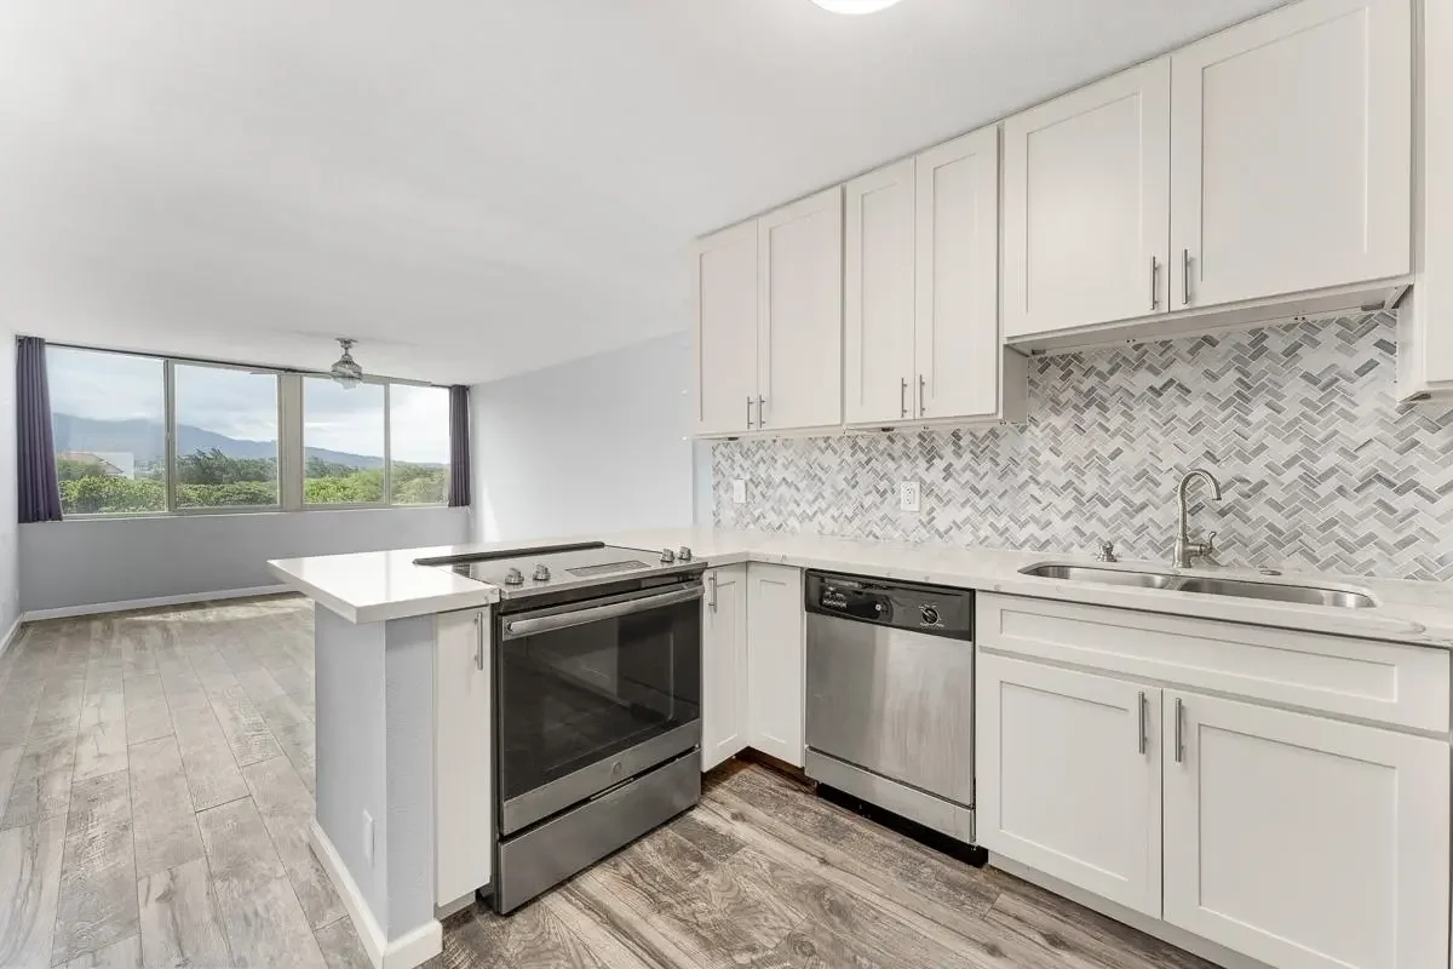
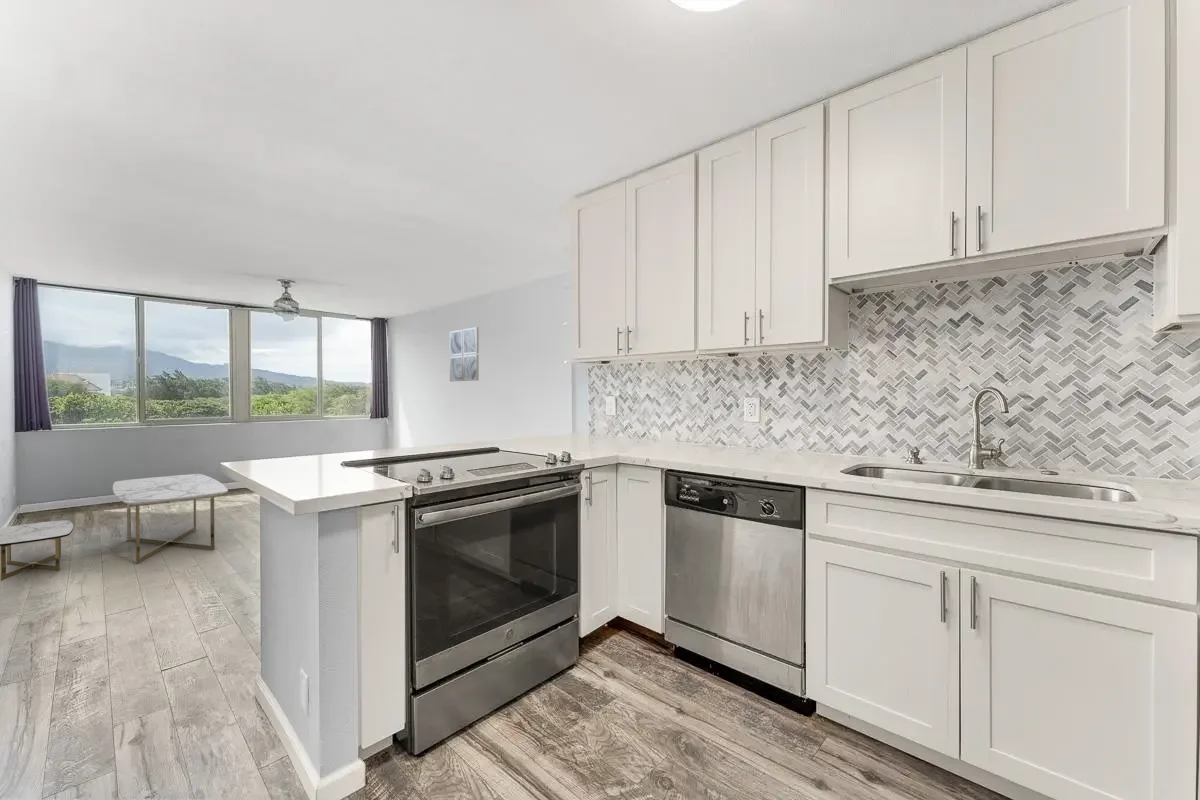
+ coffee table [0,473,229,582]
+ wall art [449,326,480,382]
